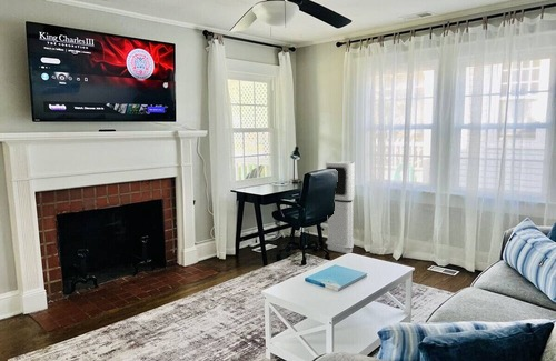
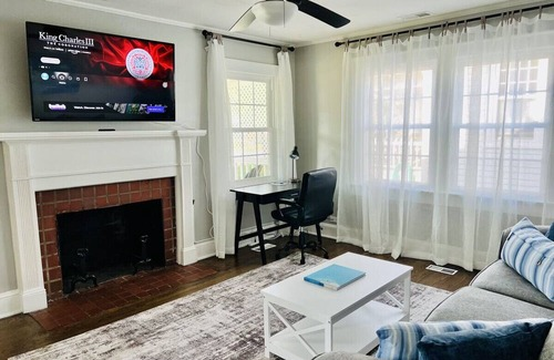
- air purifier [325,160,356,254]
